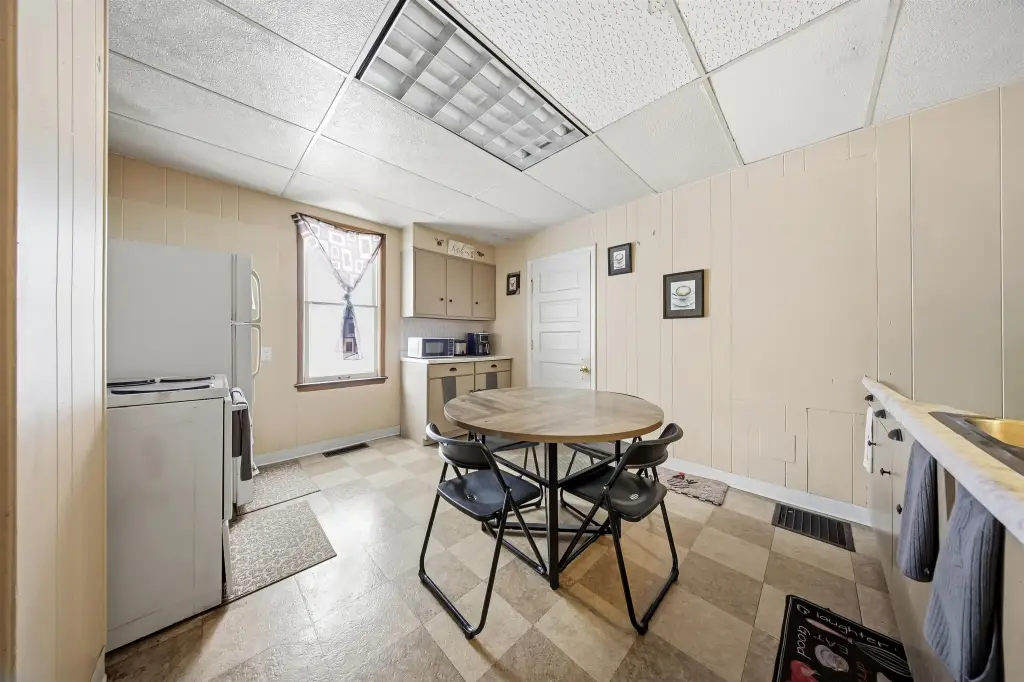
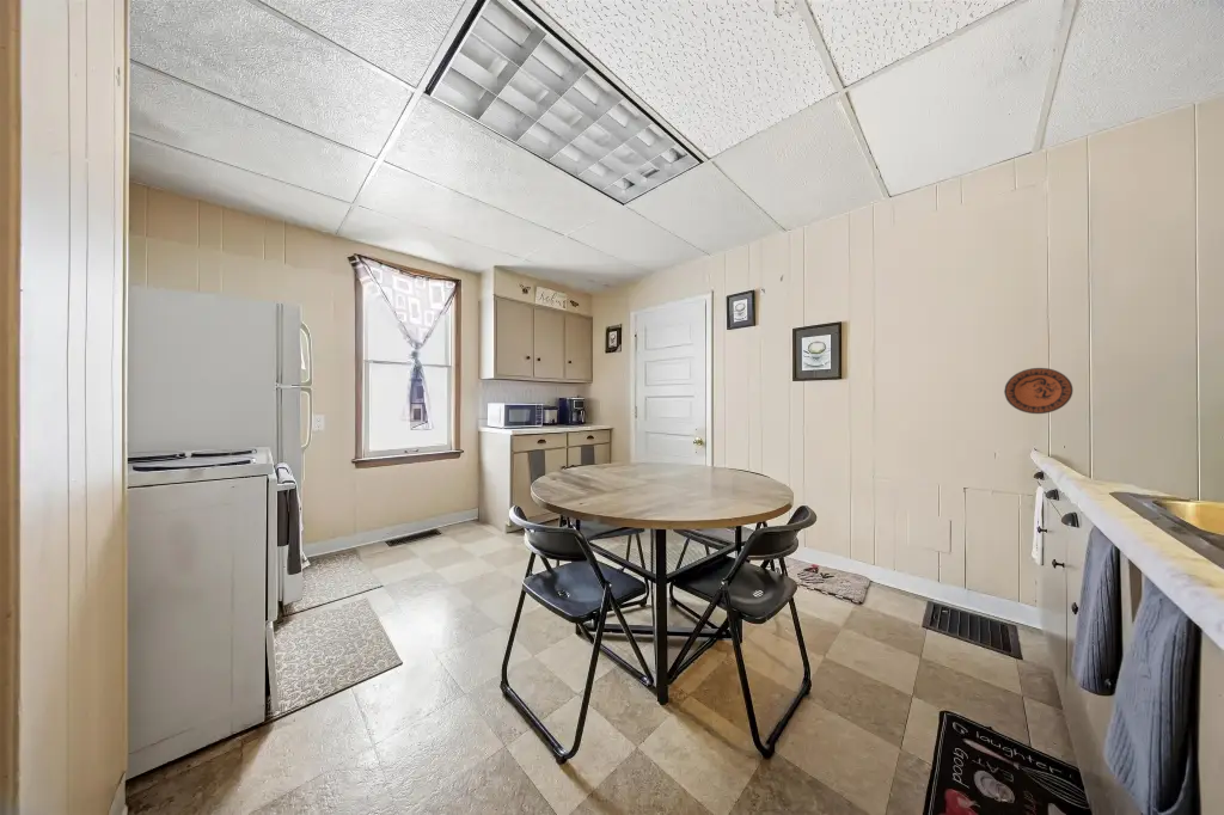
+ decorative plate [1003,367,1073,415]
